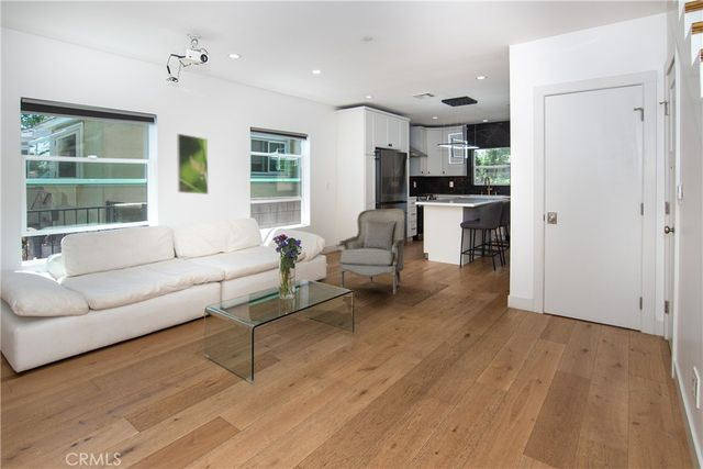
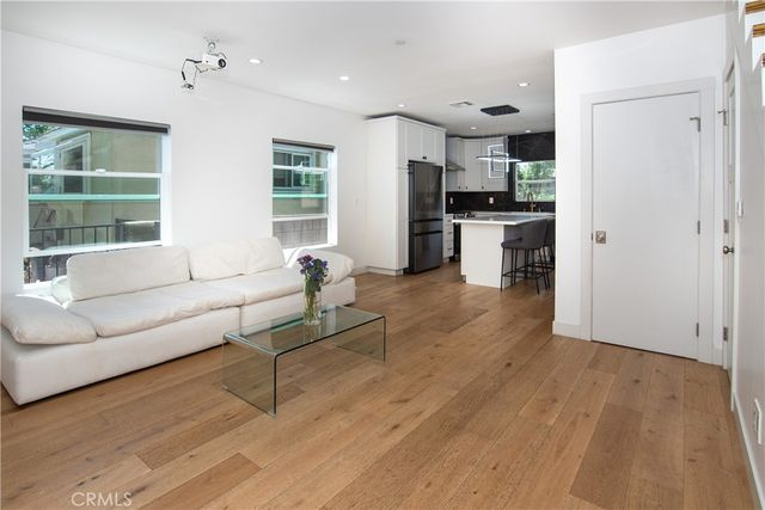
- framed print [176,133,210,196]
- armchair [338,208,406,295]
